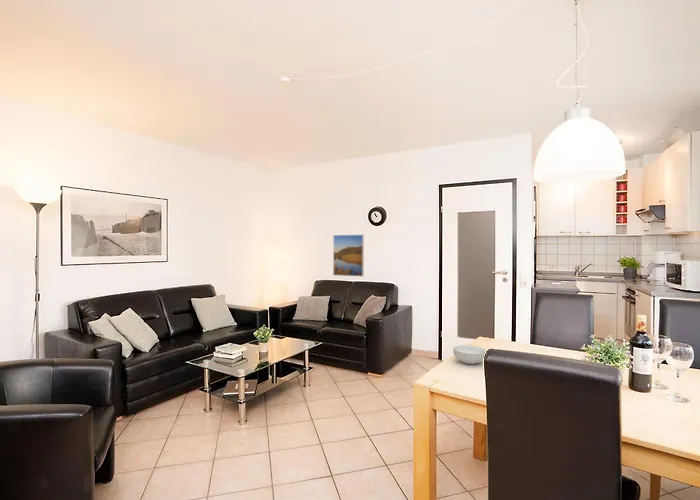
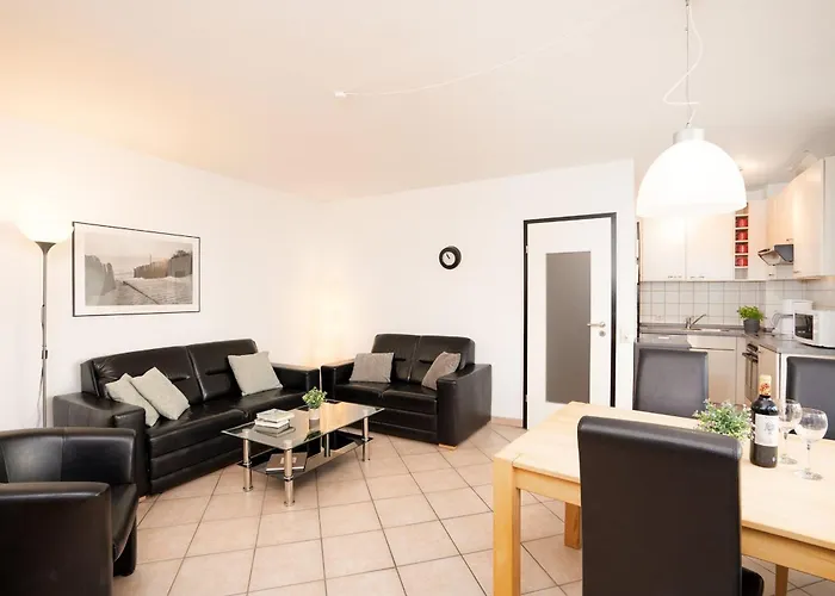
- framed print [332,234,365,278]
- cereal bowl [452,344,487,365]
